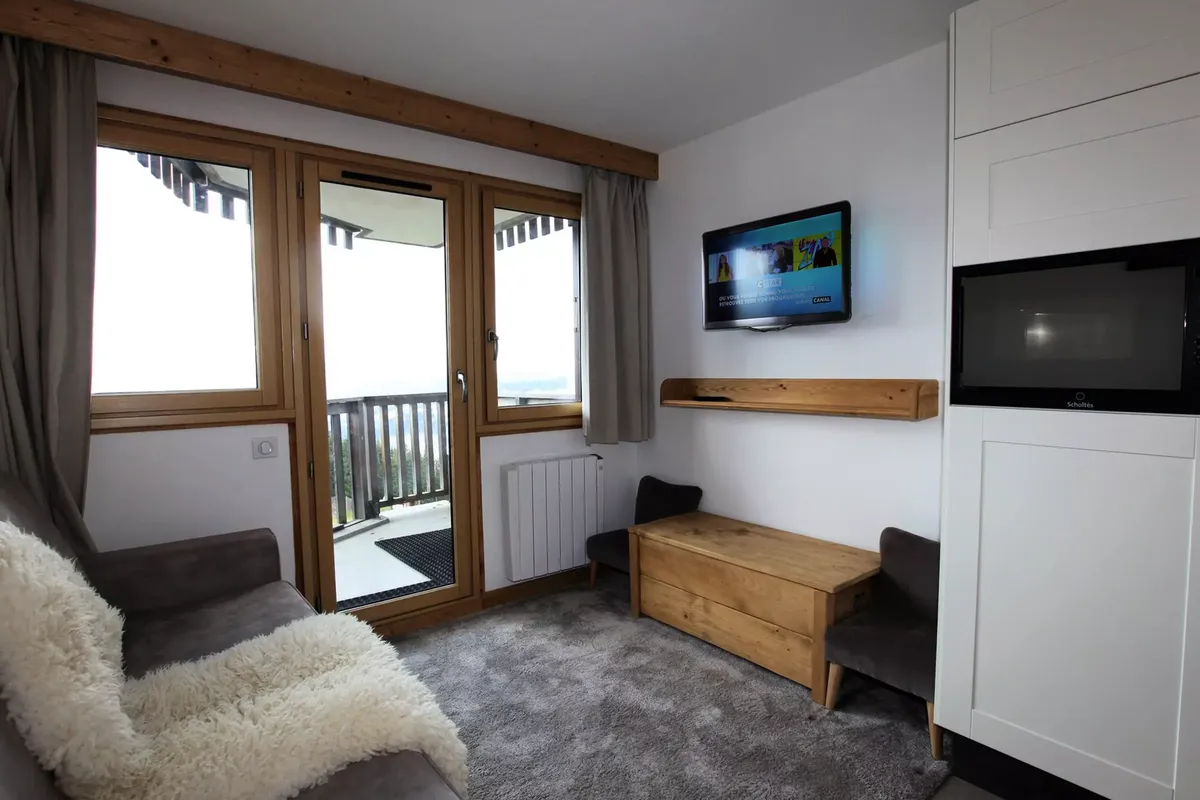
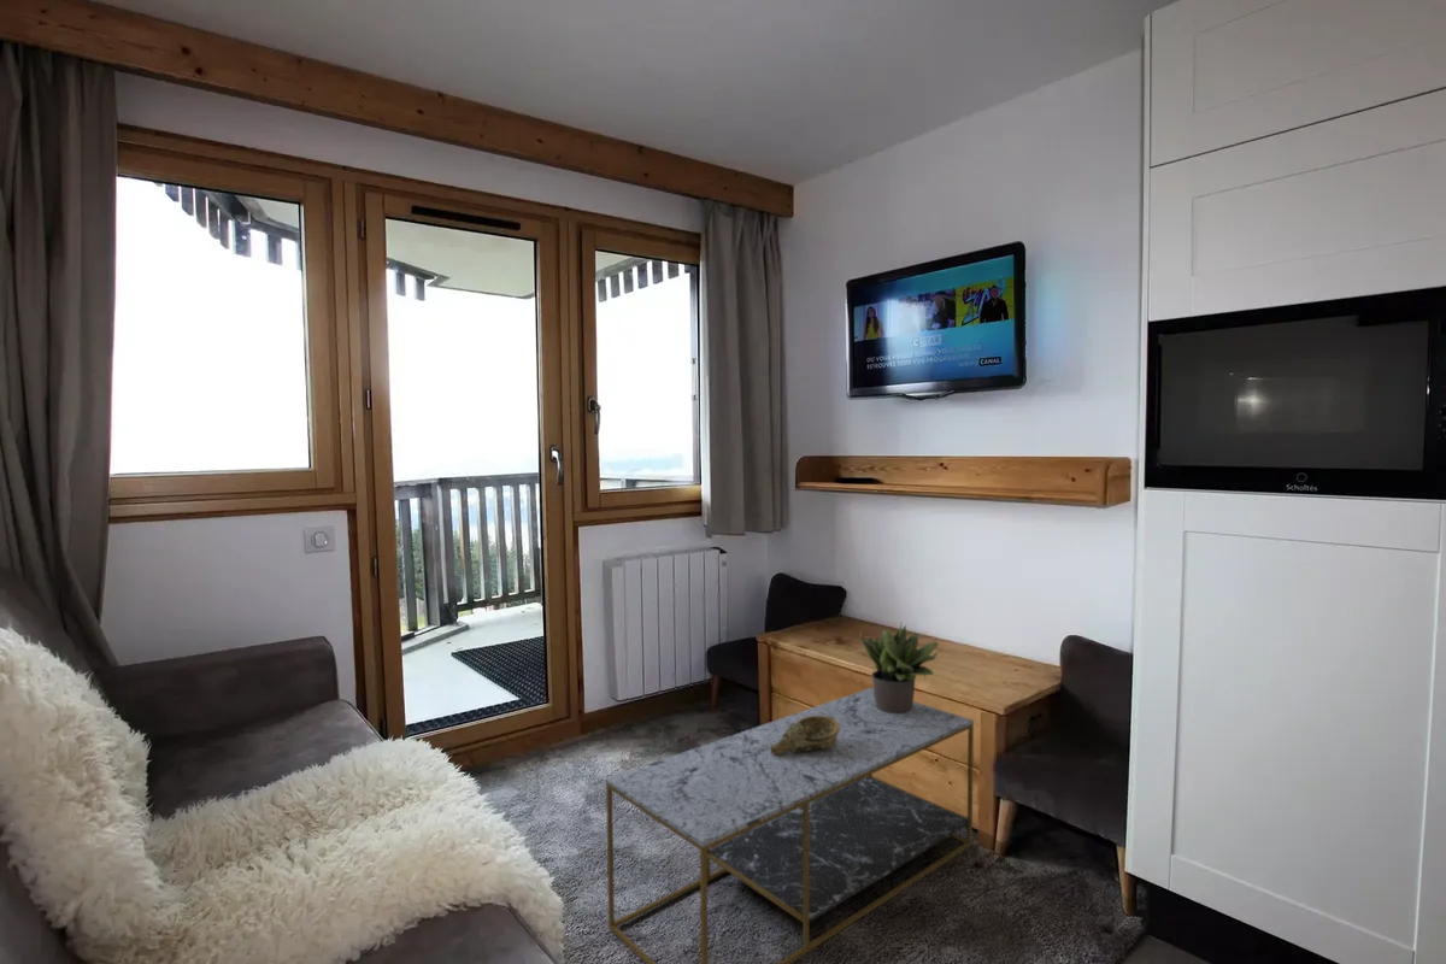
+ potted plant [859,623,940,713]
+ decorative bowl [770,716,840,756]
+ coffee table [605,687,975,964]
